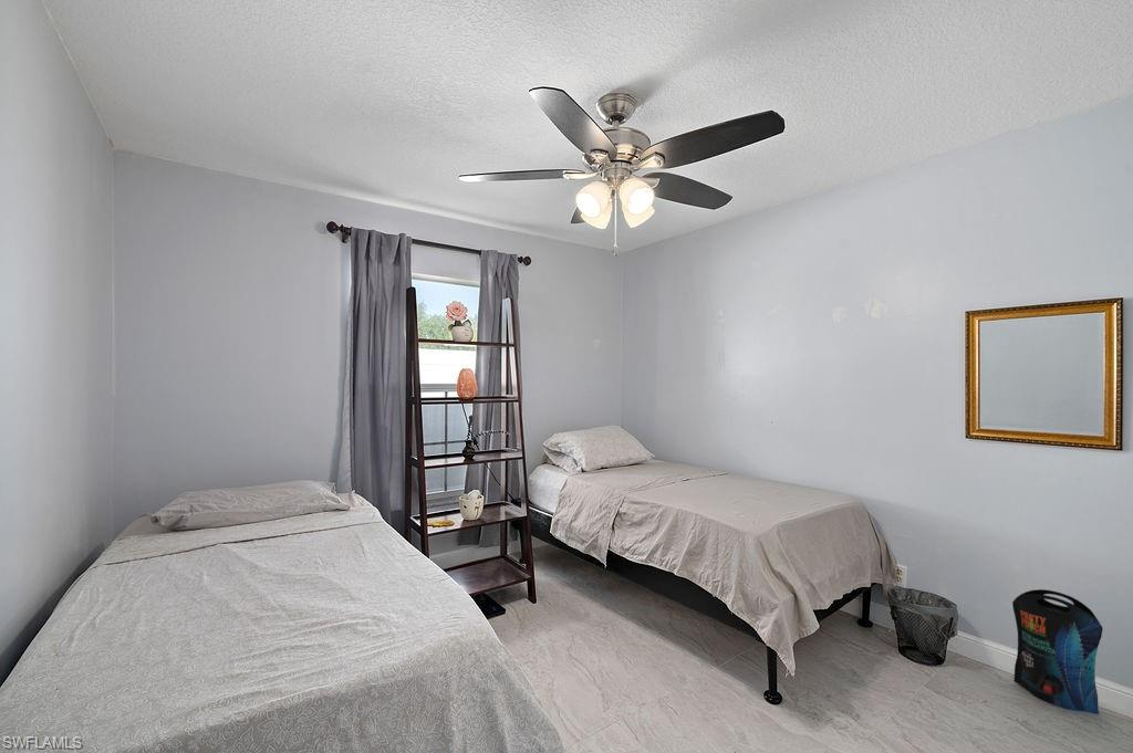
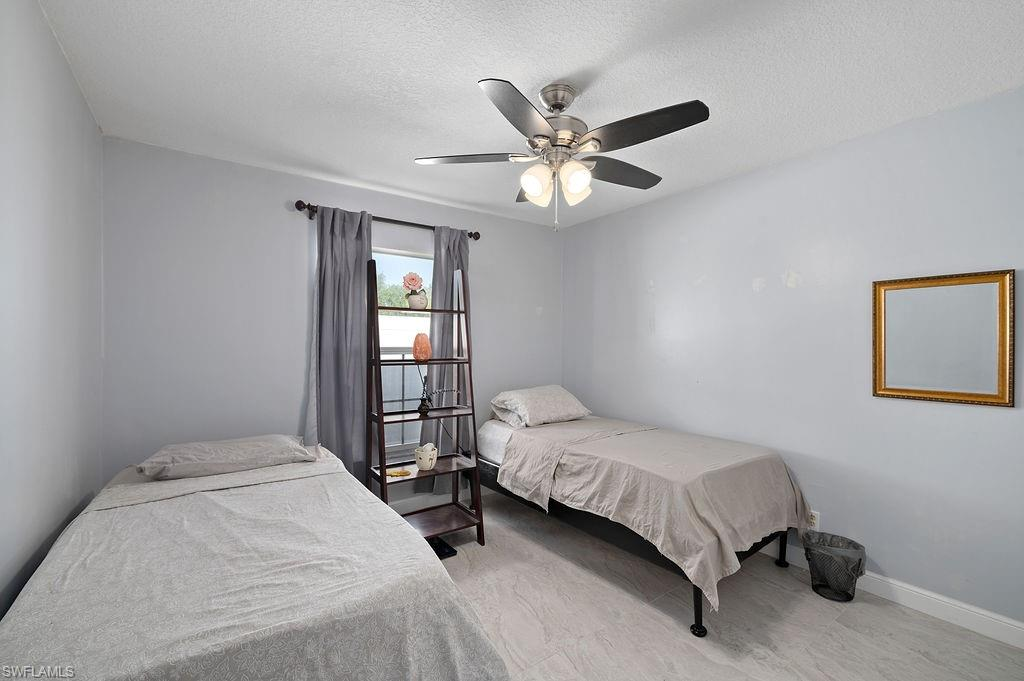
- pouch [1011,588,1104,715]
